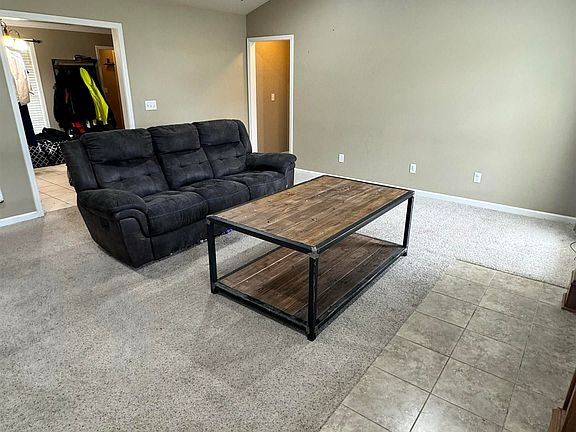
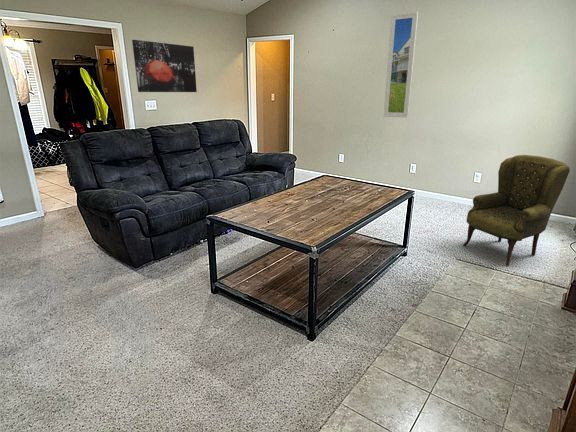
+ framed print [383,11,419,118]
+ armchair [462,154,571,267]
+ wall art [131,39,198,93]
